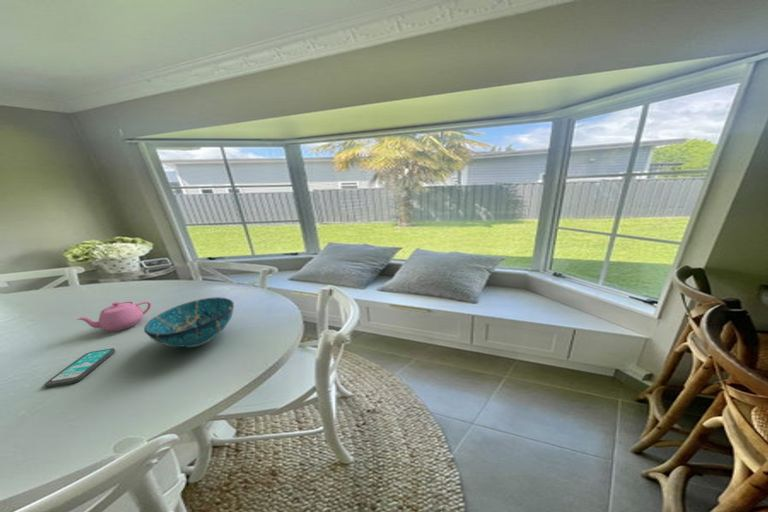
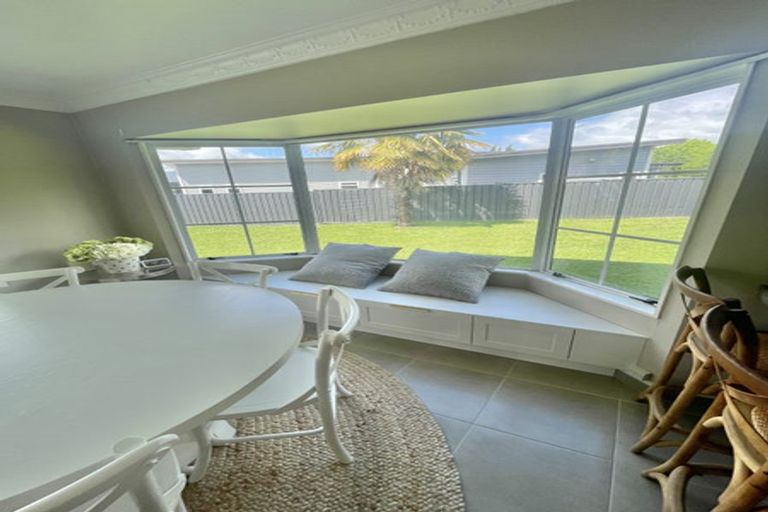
- smartphone [43,347,116,389]
- decorative bowl [143,296,235,348]
- teapot [75,300,152,332]
